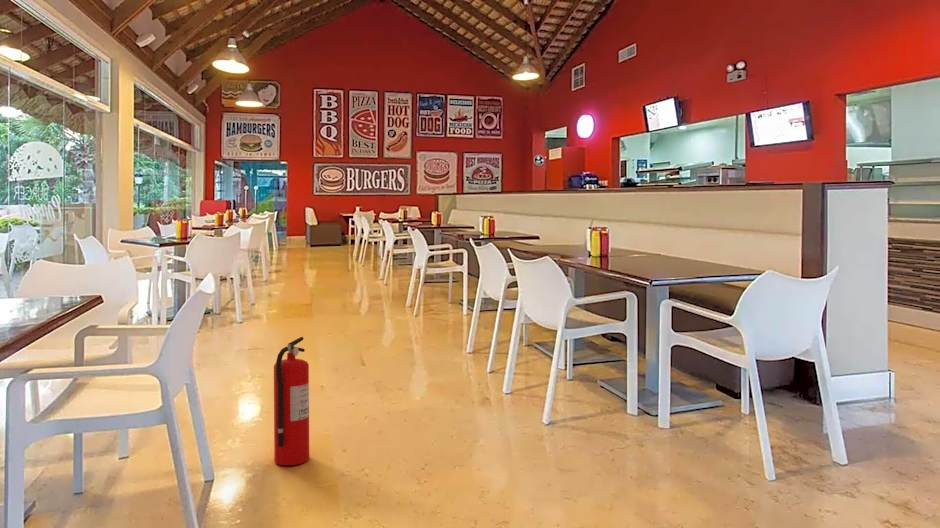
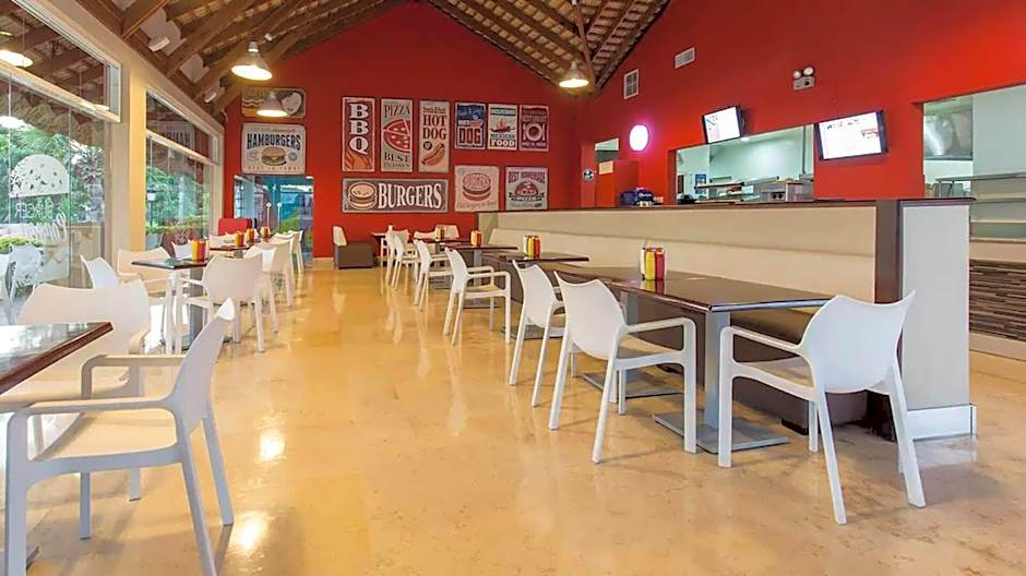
- fire extinguisher [273,336,310,466]
